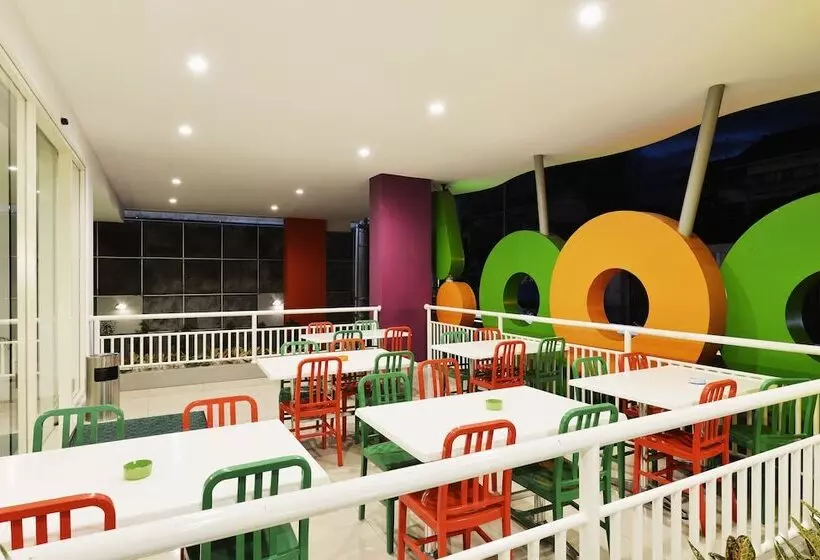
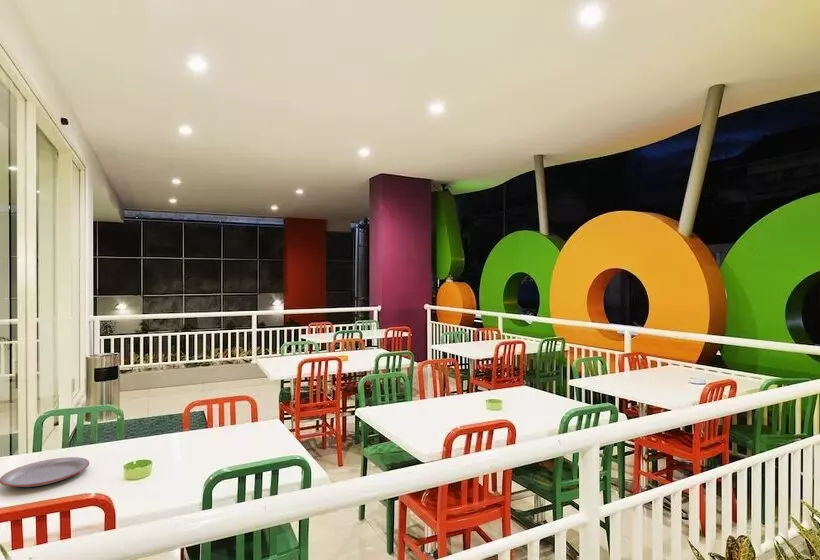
+ plate [0,456,90,488]
